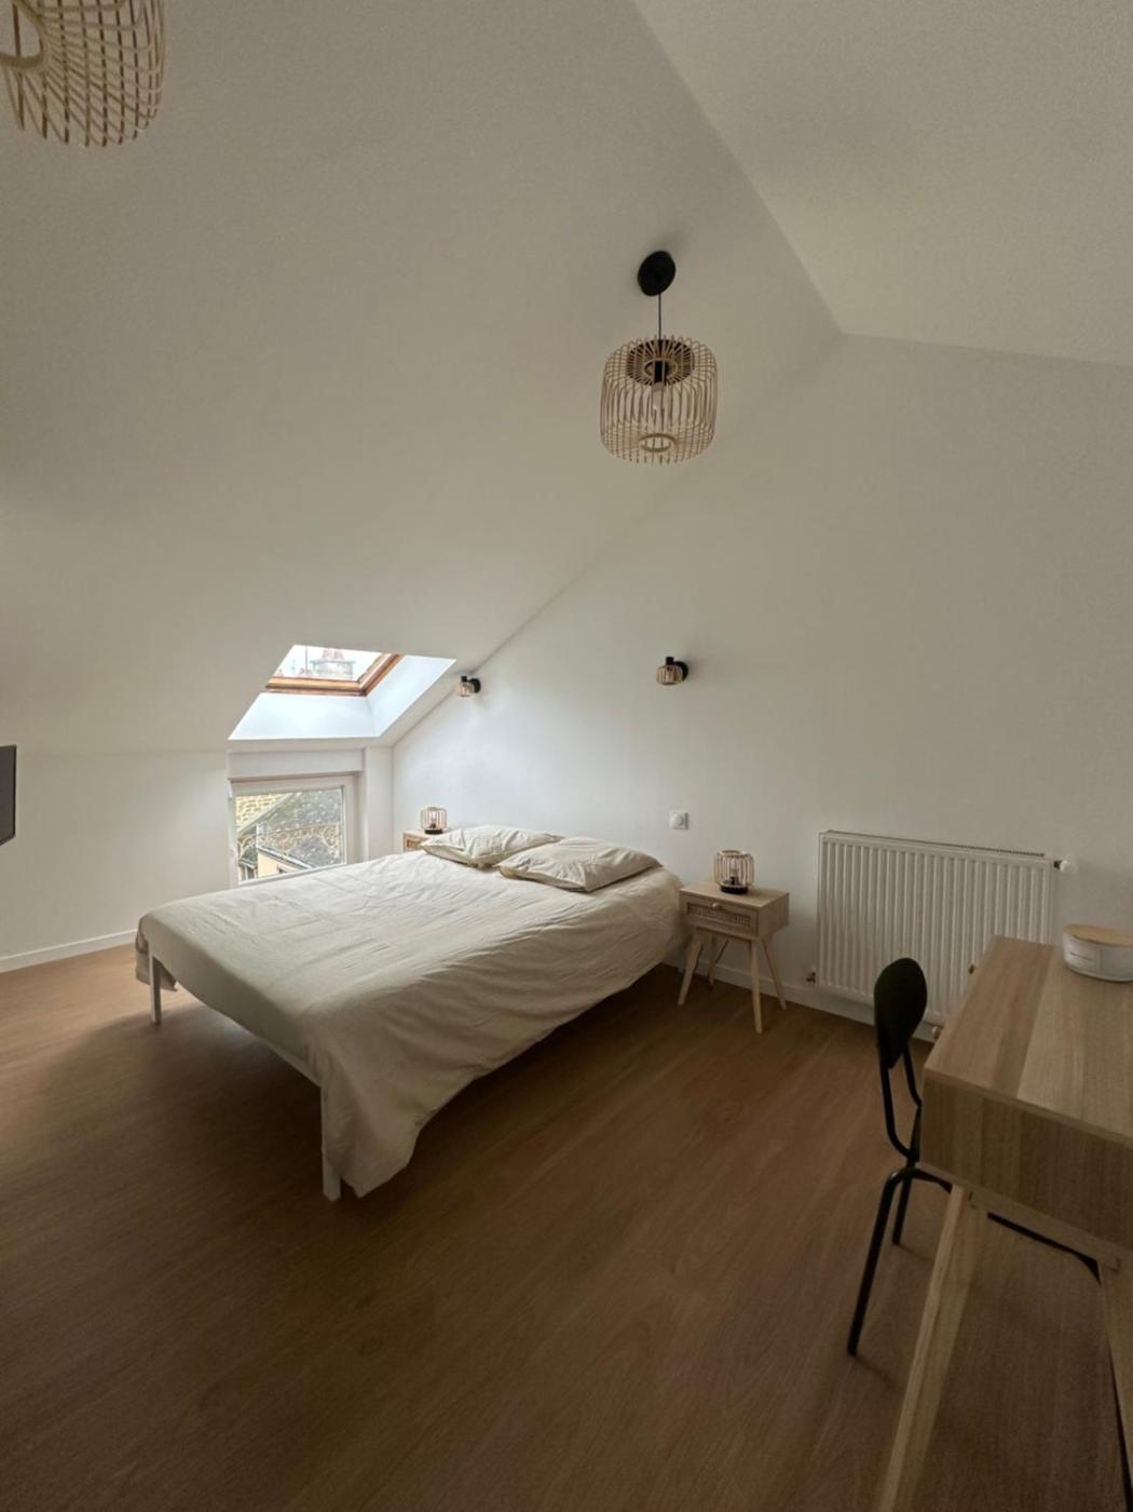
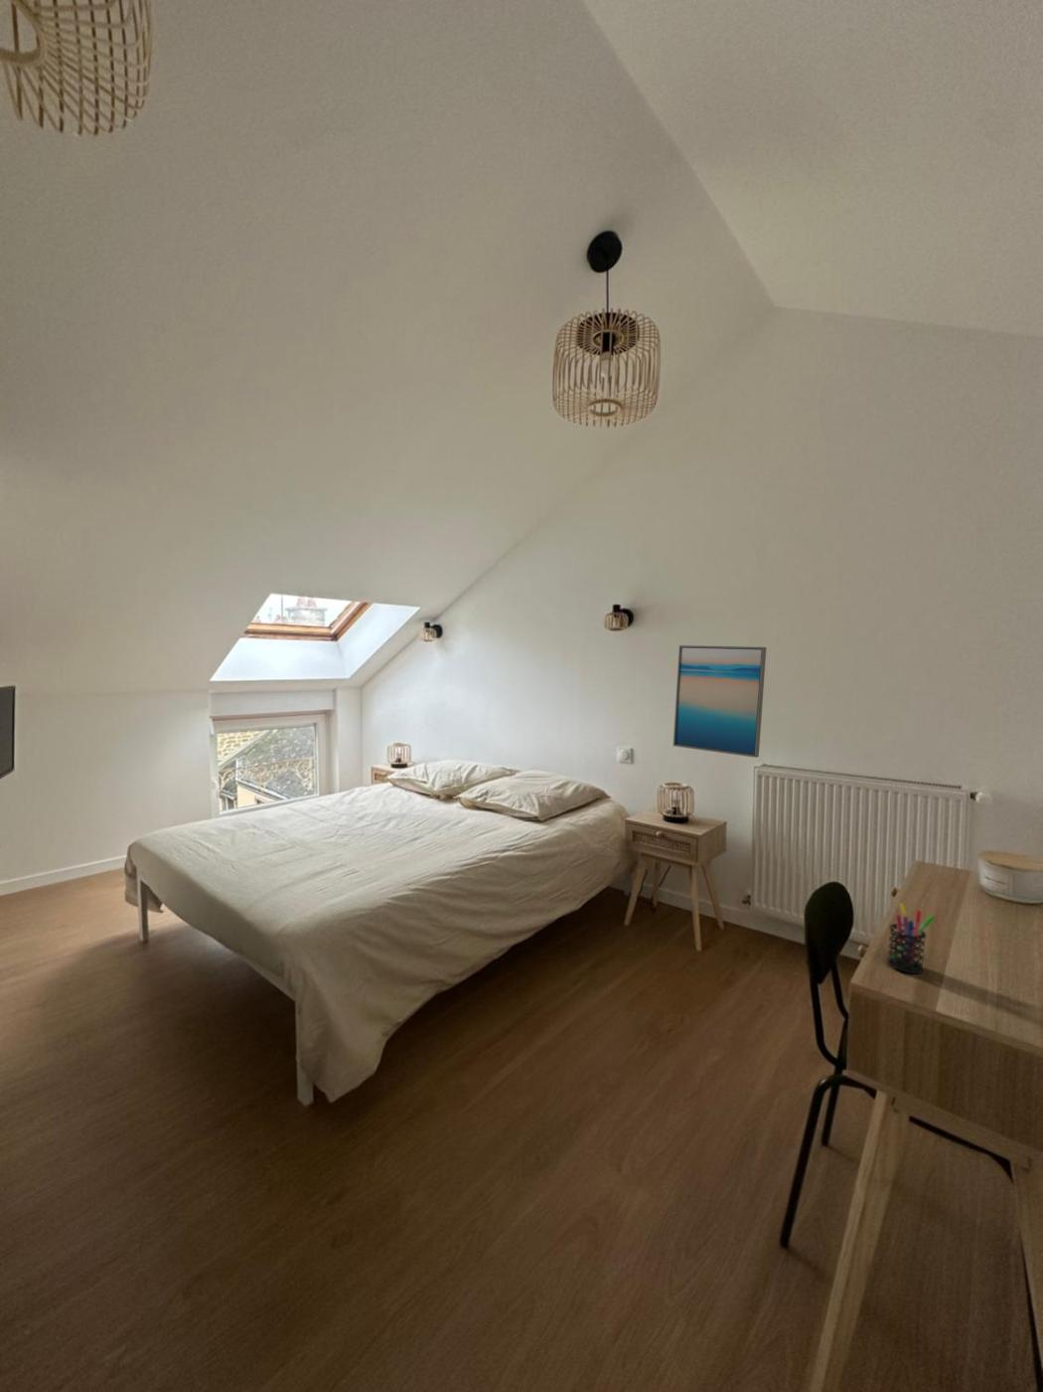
+ wall art [673,644,767,758]
+ pen holder [886,902,936,974]
